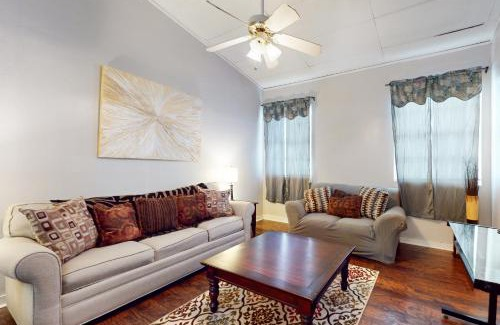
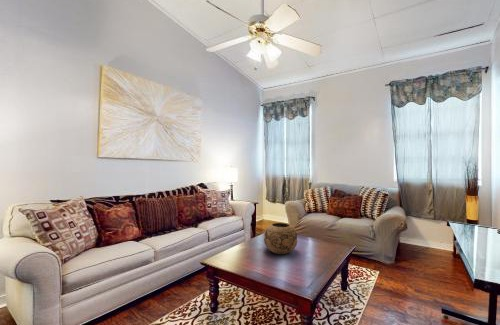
+ decorative bowl [263,222,298,255]
